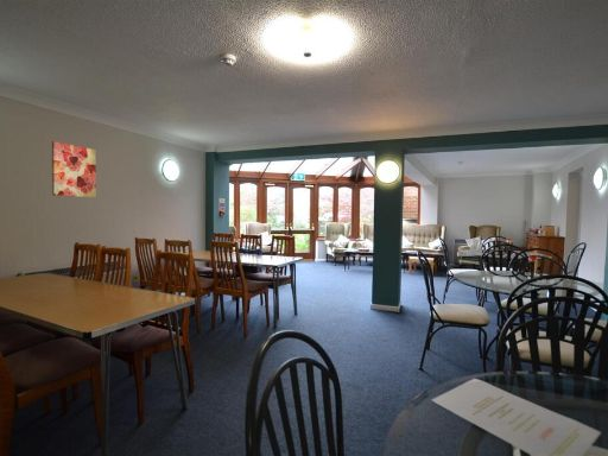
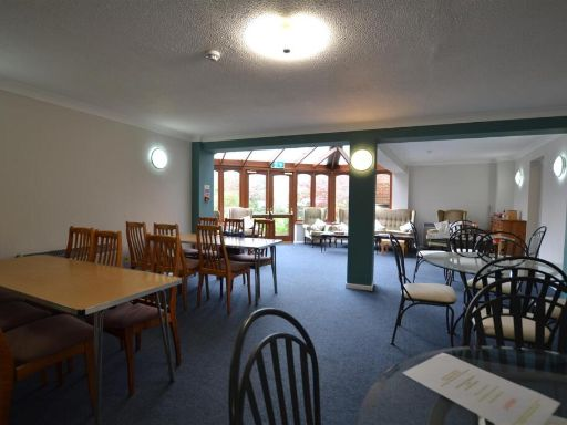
- wall art [51,140,97,200]
